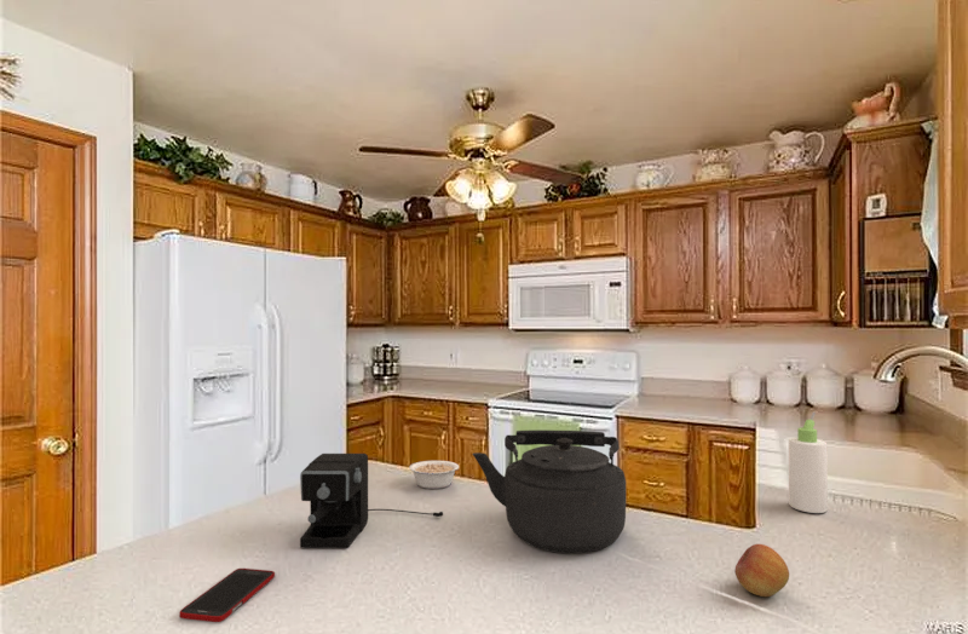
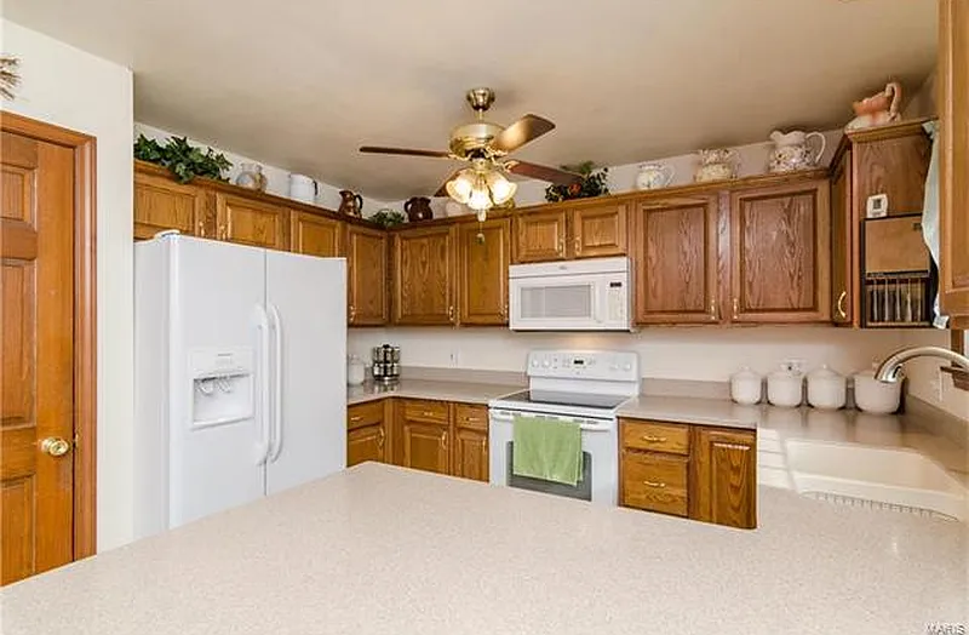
- coffee maker [299,453,444,549]
- cell phone [178,567,276,623]
- kettle [471,430,627,554]
- fruit [734,543,790,598]
- legume [408,460,460,490]
- bottle [788,410,829,514]
